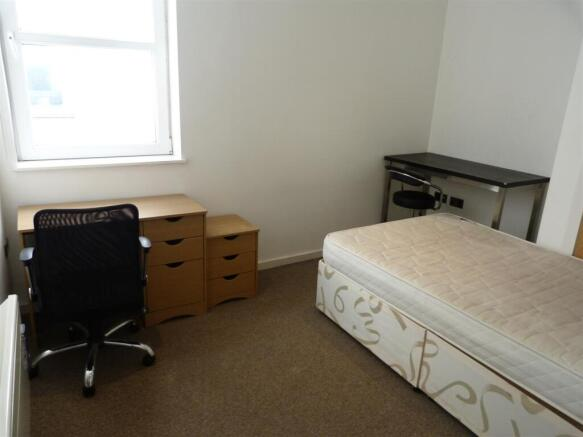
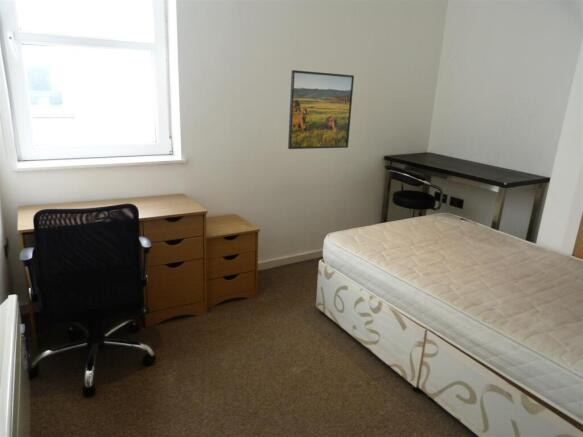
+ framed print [287,69,355,150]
